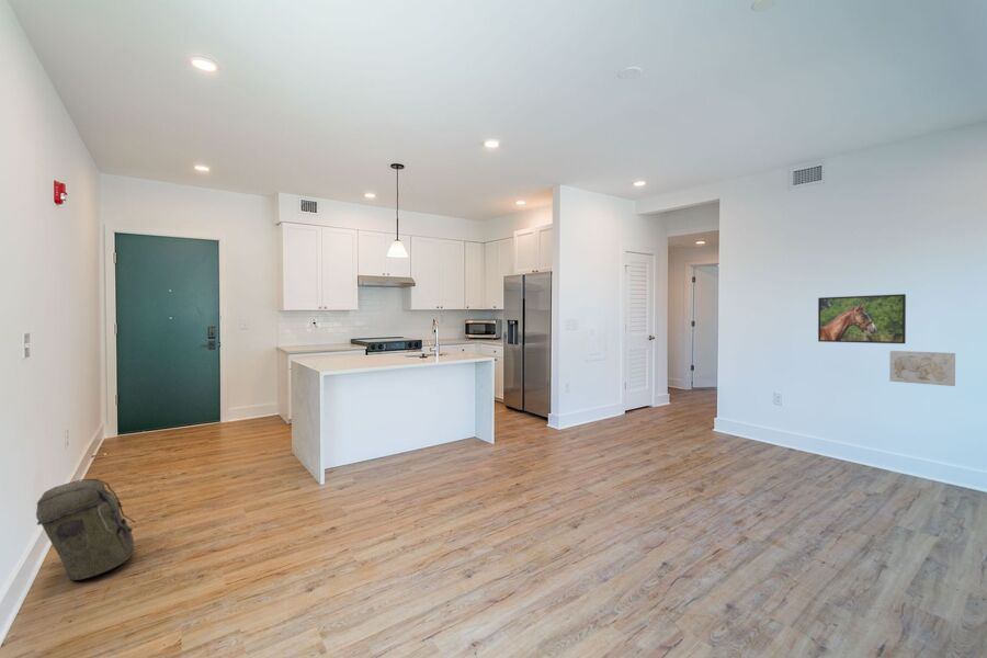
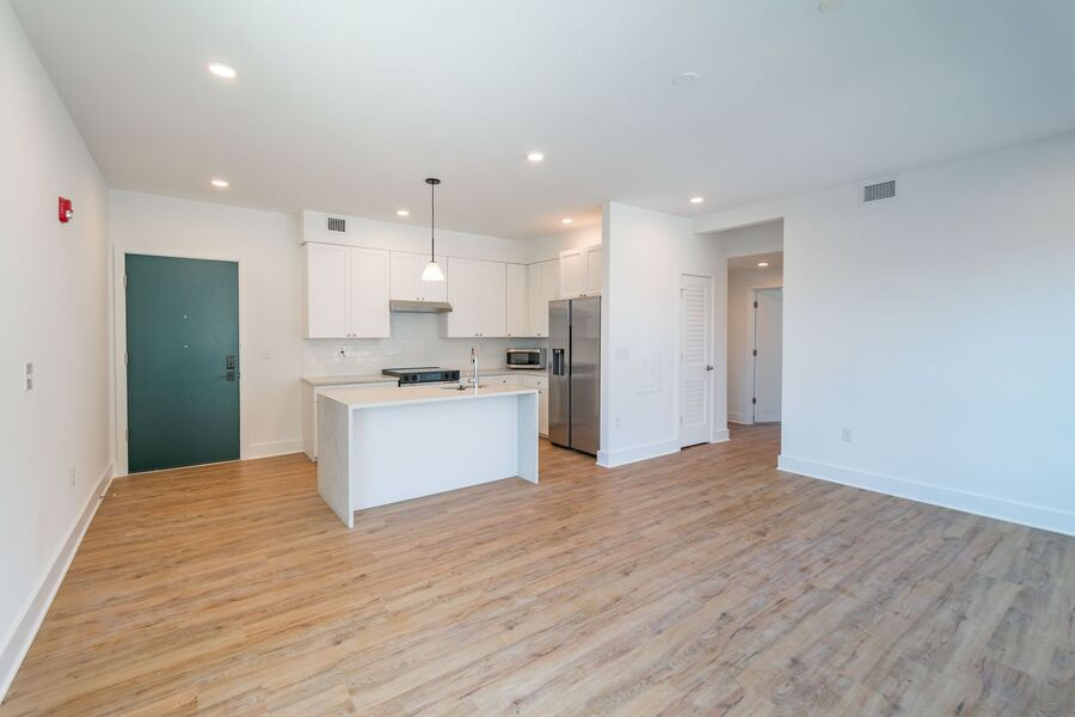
- wall art [888,350,956,387]
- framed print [817,293,907,344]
- backpack [35,478,136,581]
